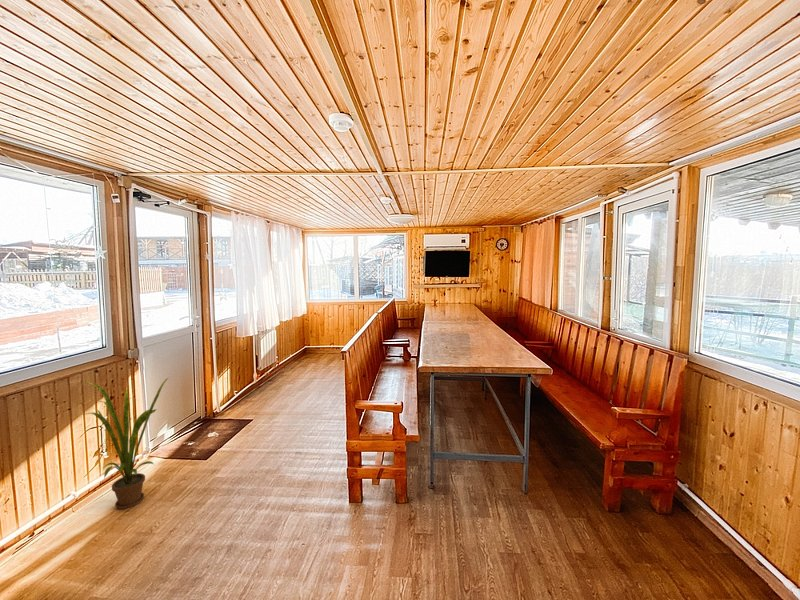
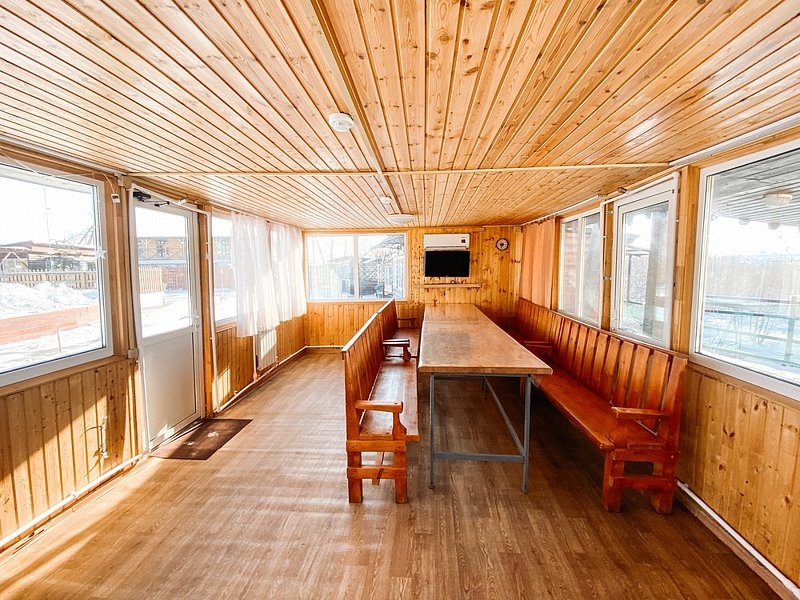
- house plant [82,377,169,510]
